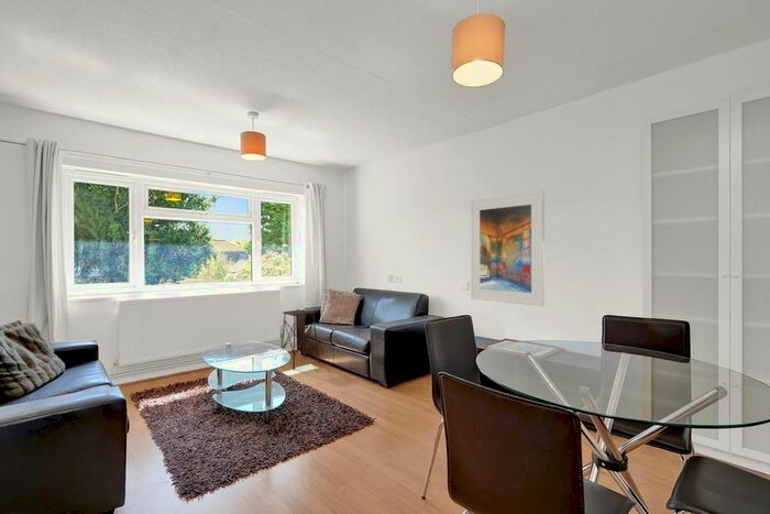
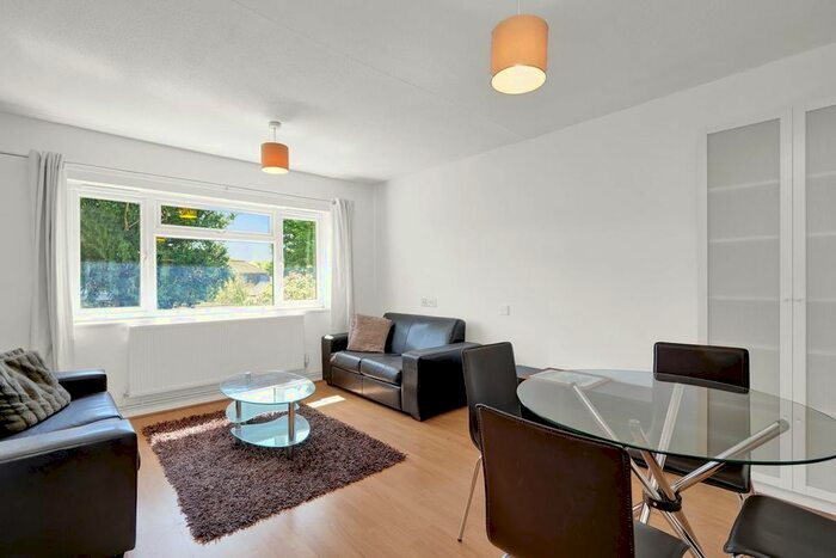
- side table [280,308,321,371]
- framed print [470,189,546,307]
